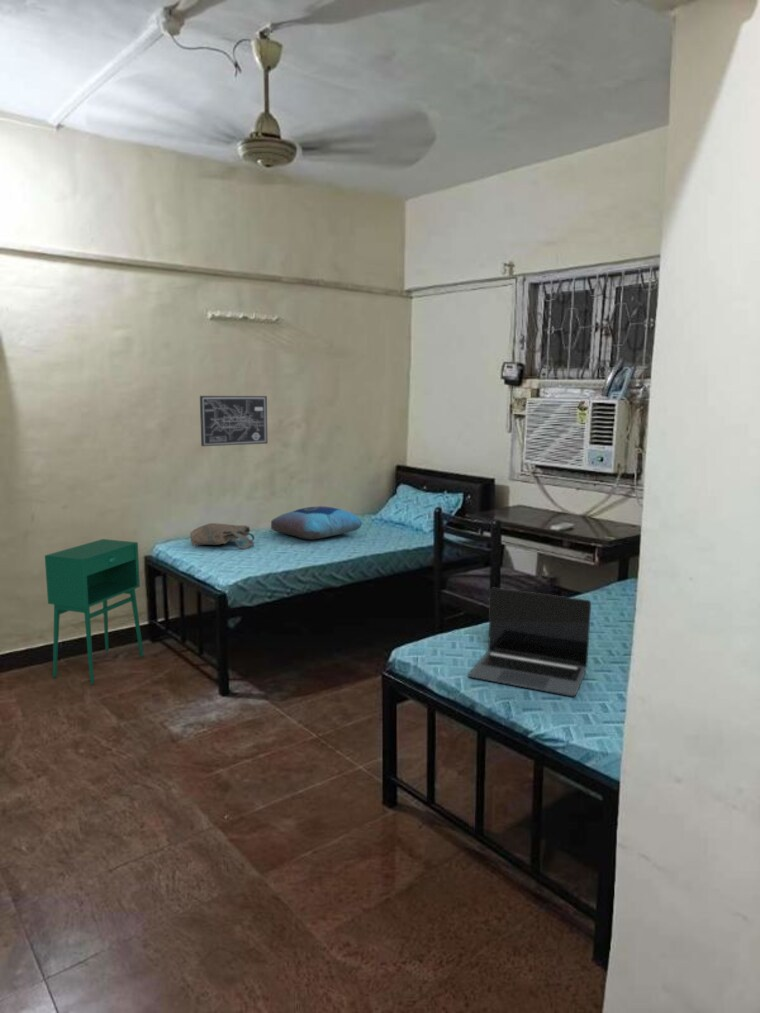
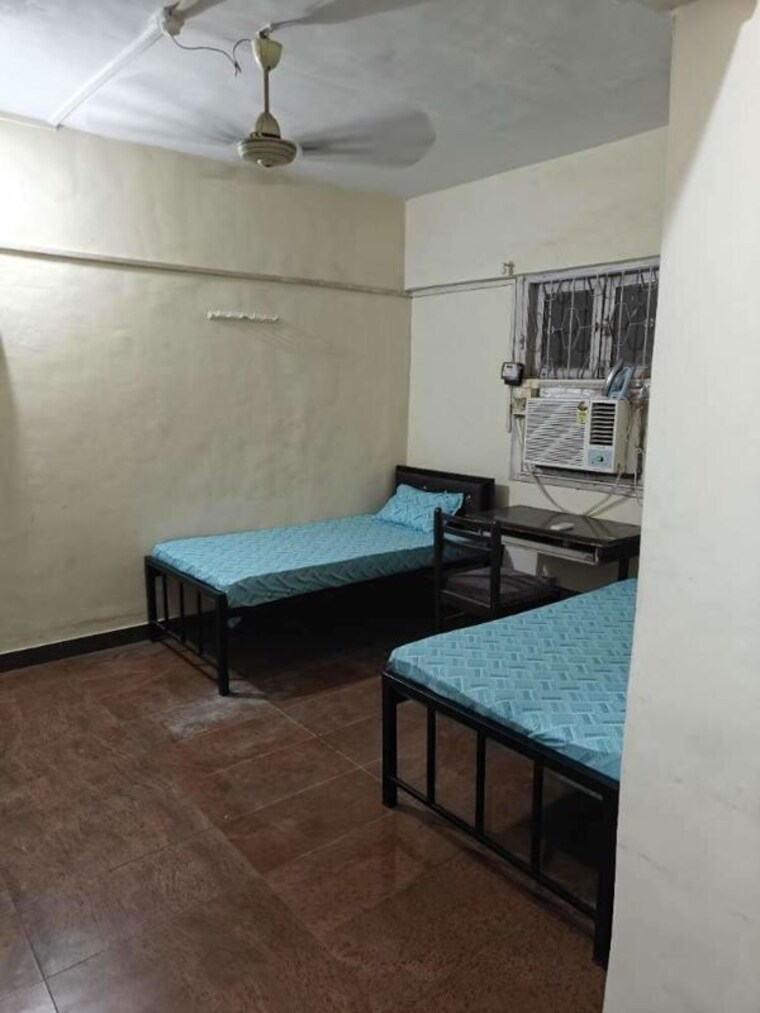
- tote bag [189,522,256,550]
- laptop [467,587,592,697]
- storage cabinet [44,538,145,685]
- cushion [270,505,363,541]
- wall art [199,395,268,447]
